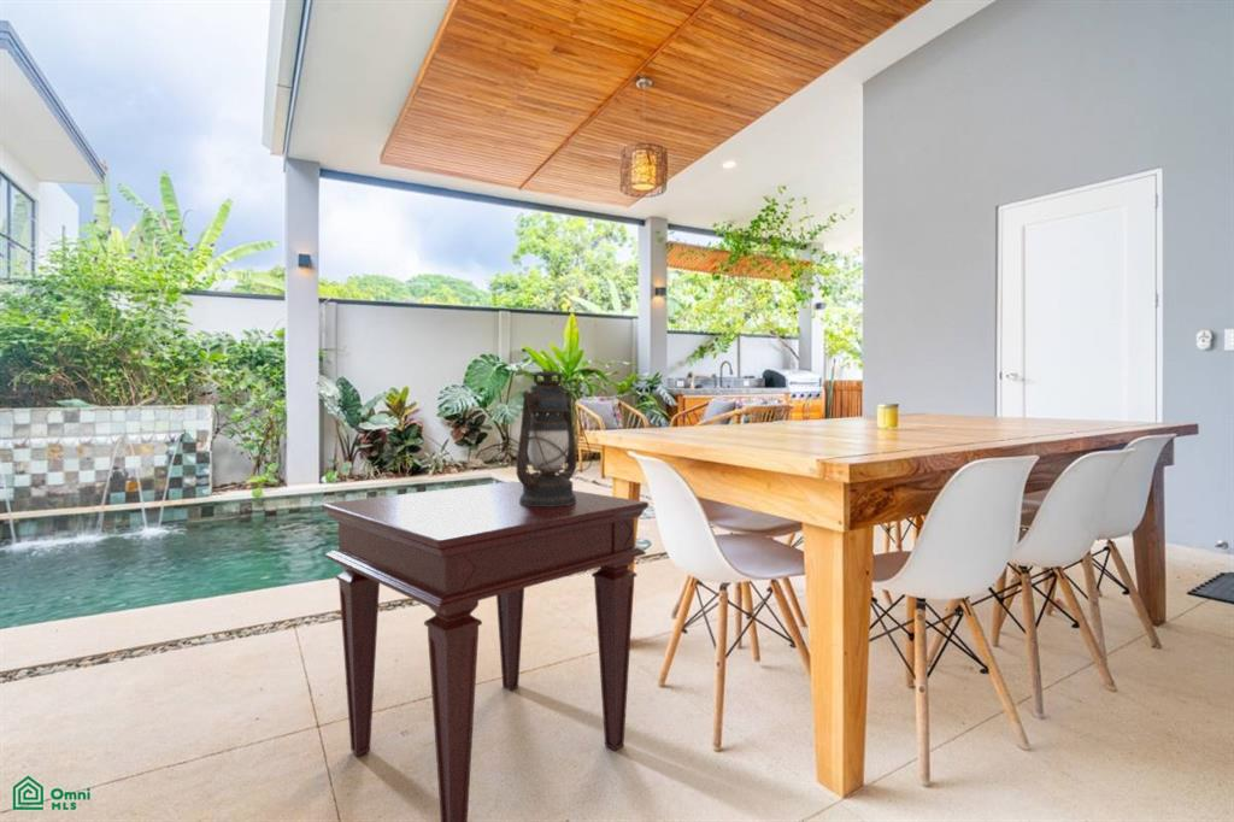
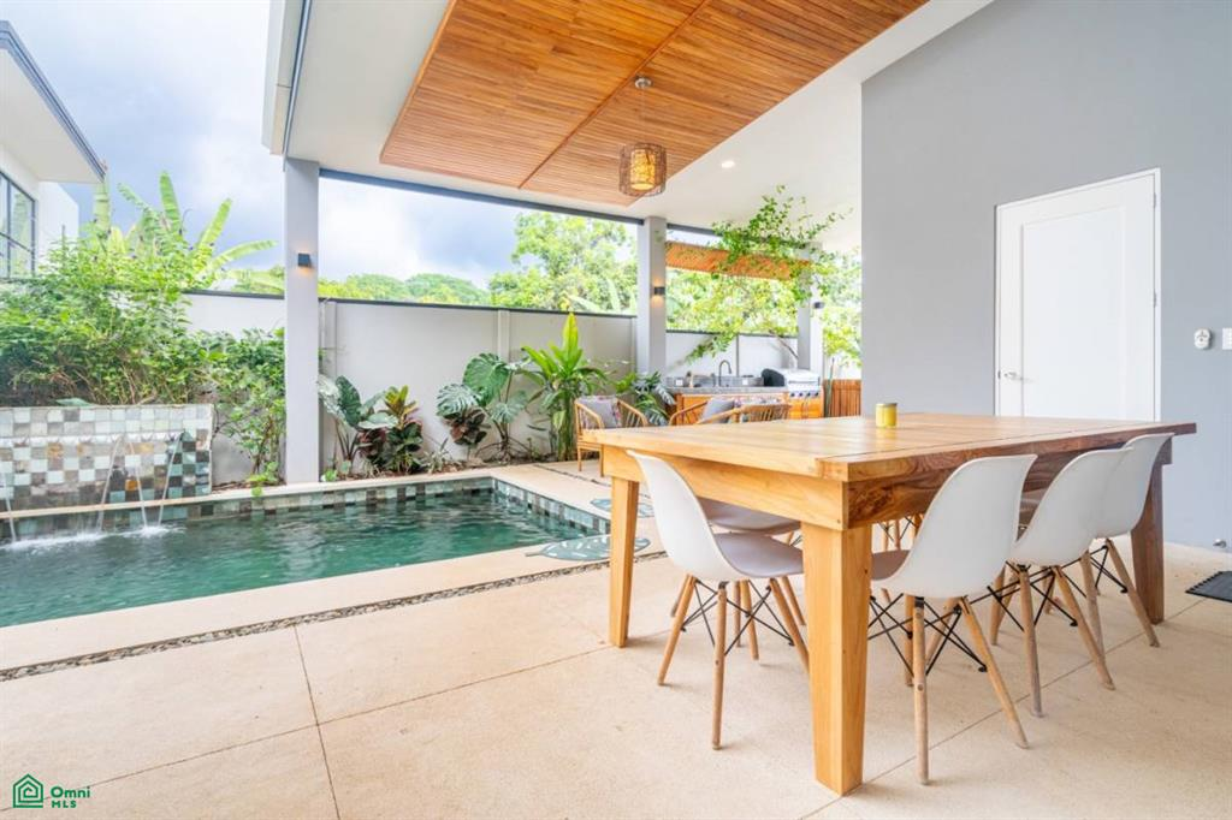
- lantern [515,368,593,506]
- side table [321,480,650,822]
